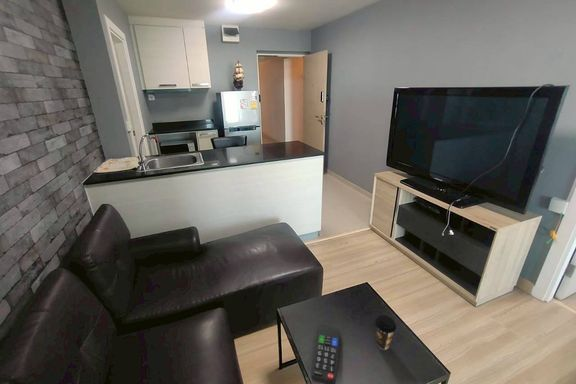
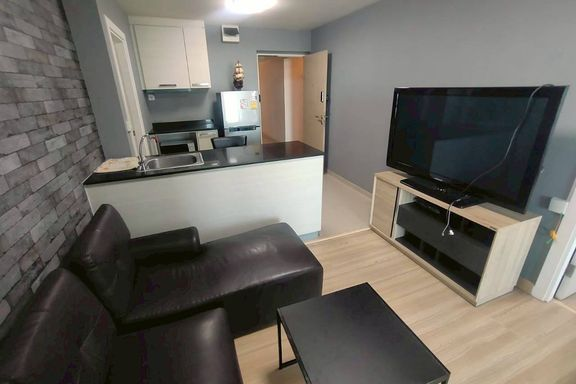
- remote control [310,326,341,384]
- coffee cup [374,314,397,351]
